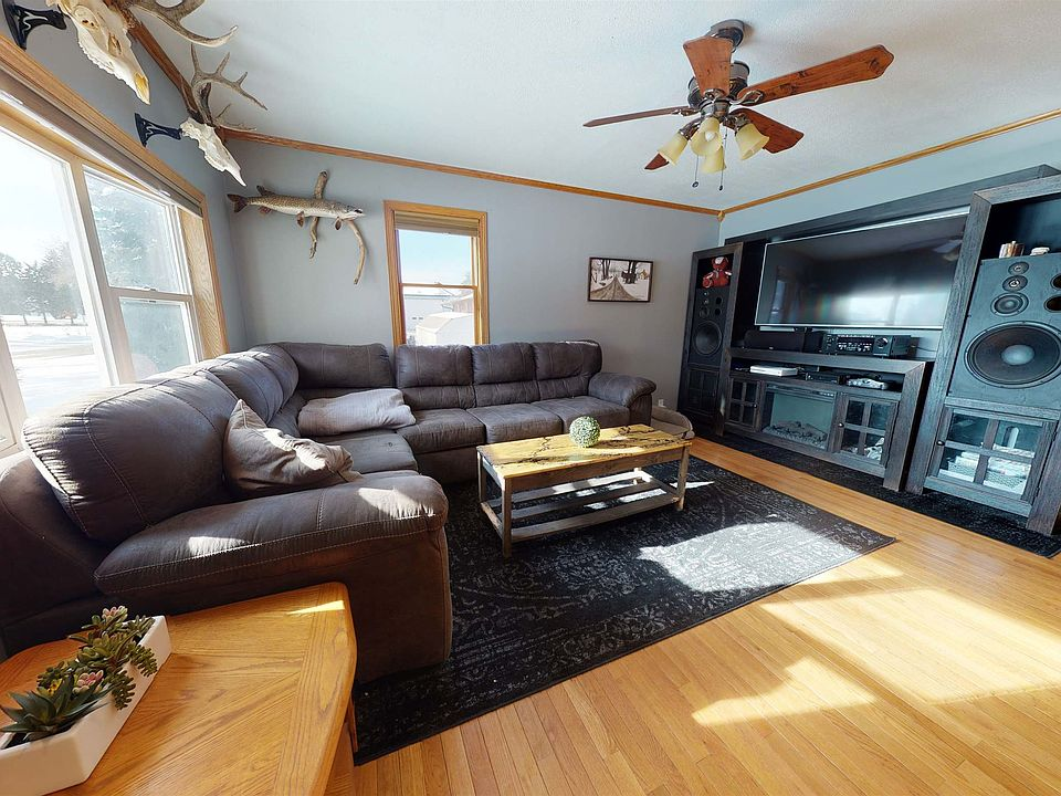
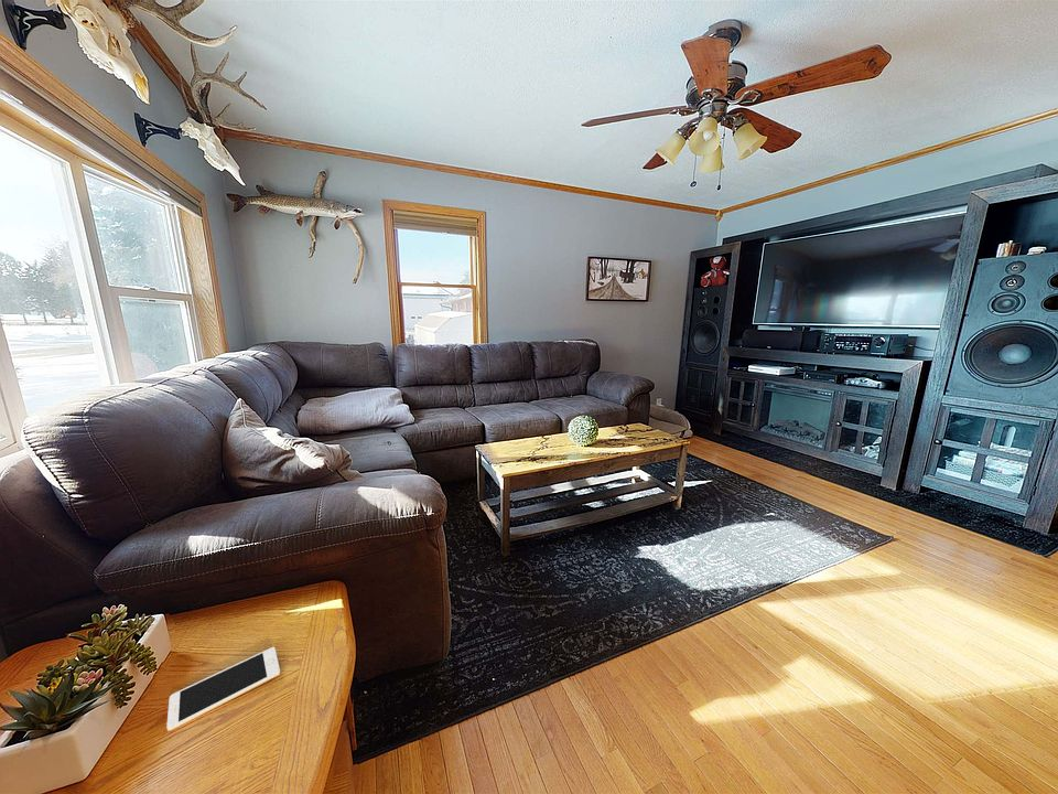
+ cell phone [165,646,281,732]
